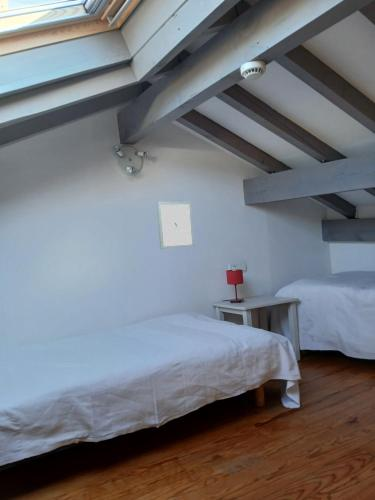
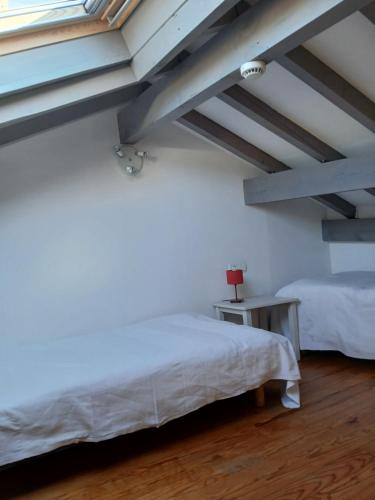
- wall art [156,201,195,250]
